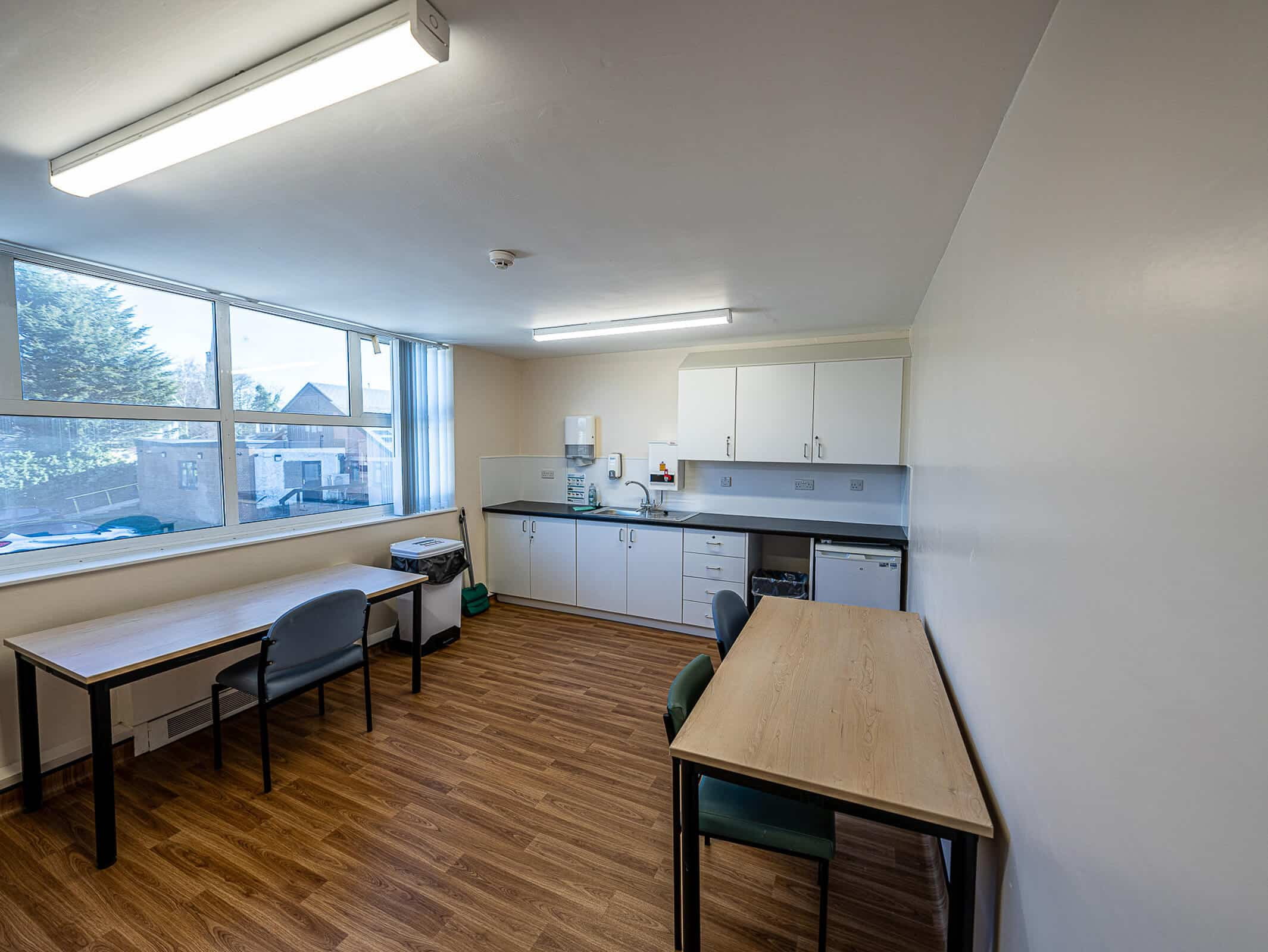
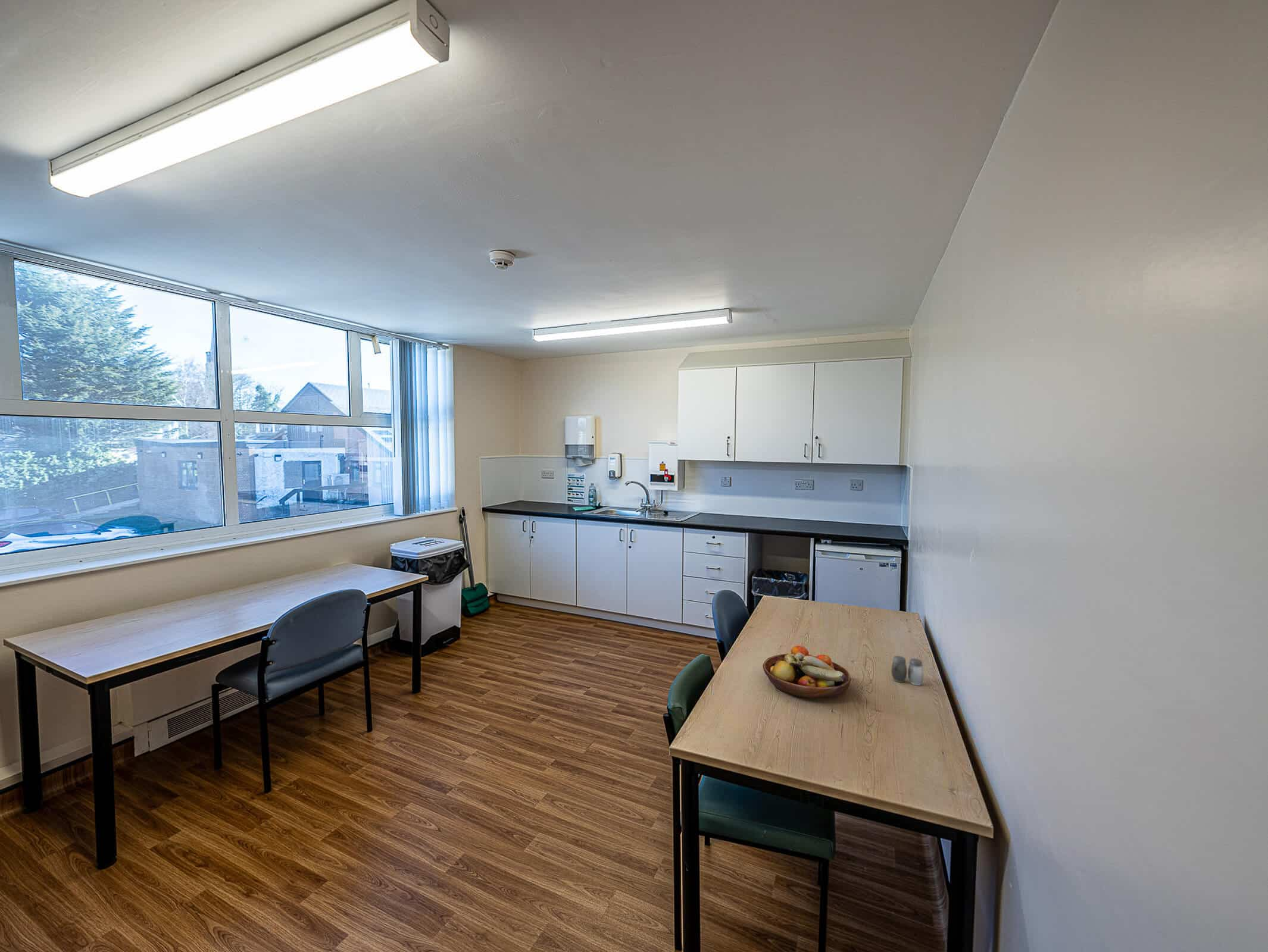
+ salt and pepper shaker [891,655,924,686]
+ fruit bowl [762,645,851,699]
